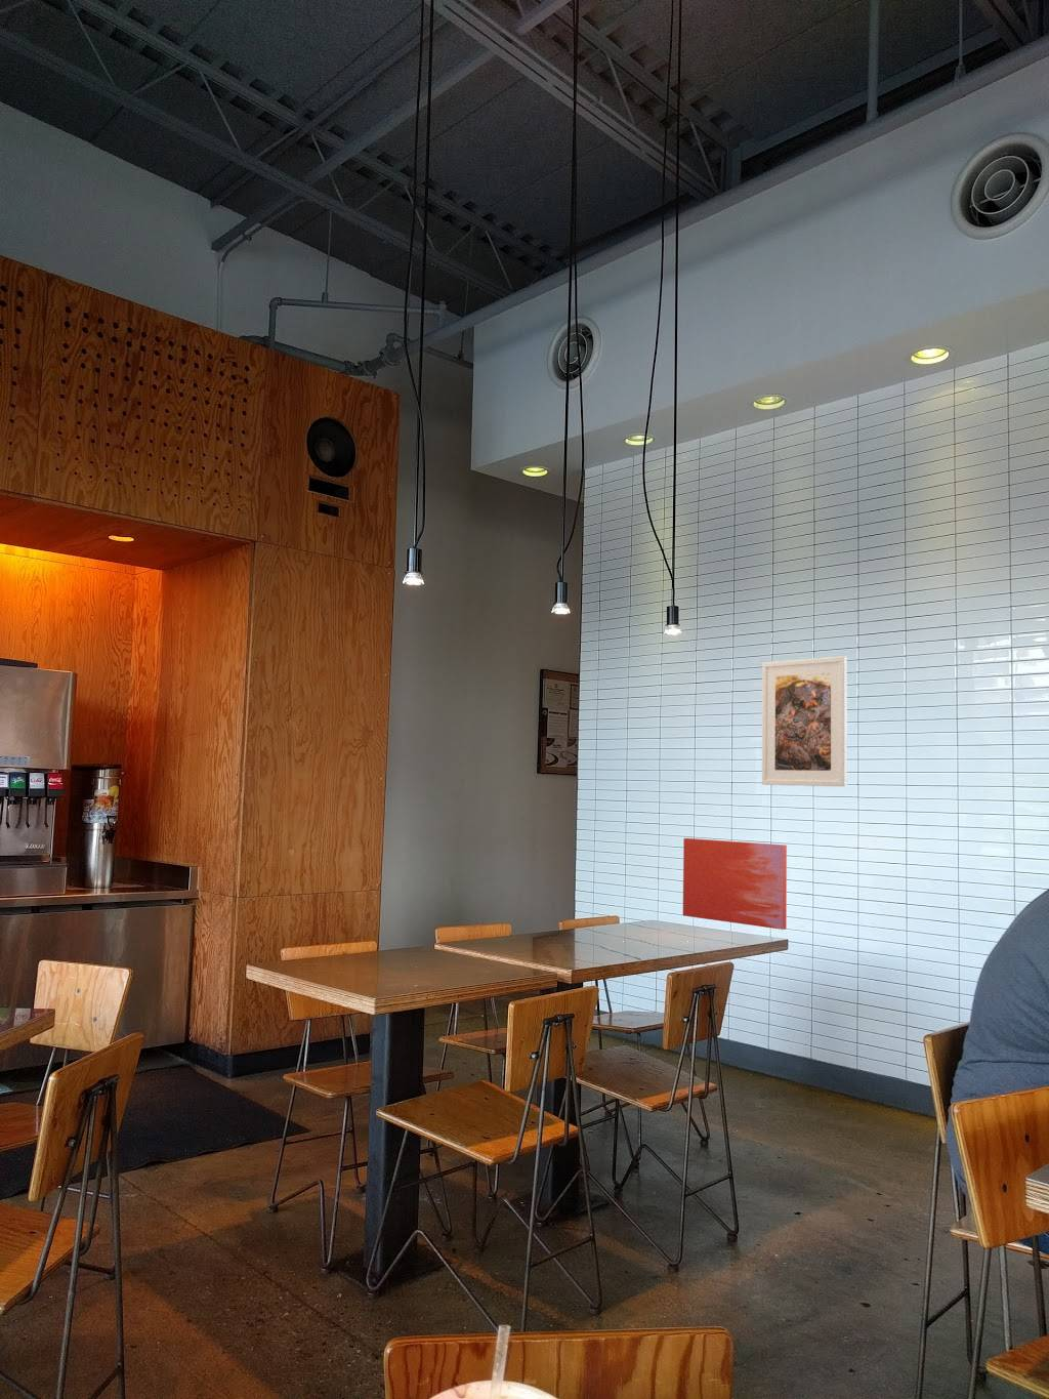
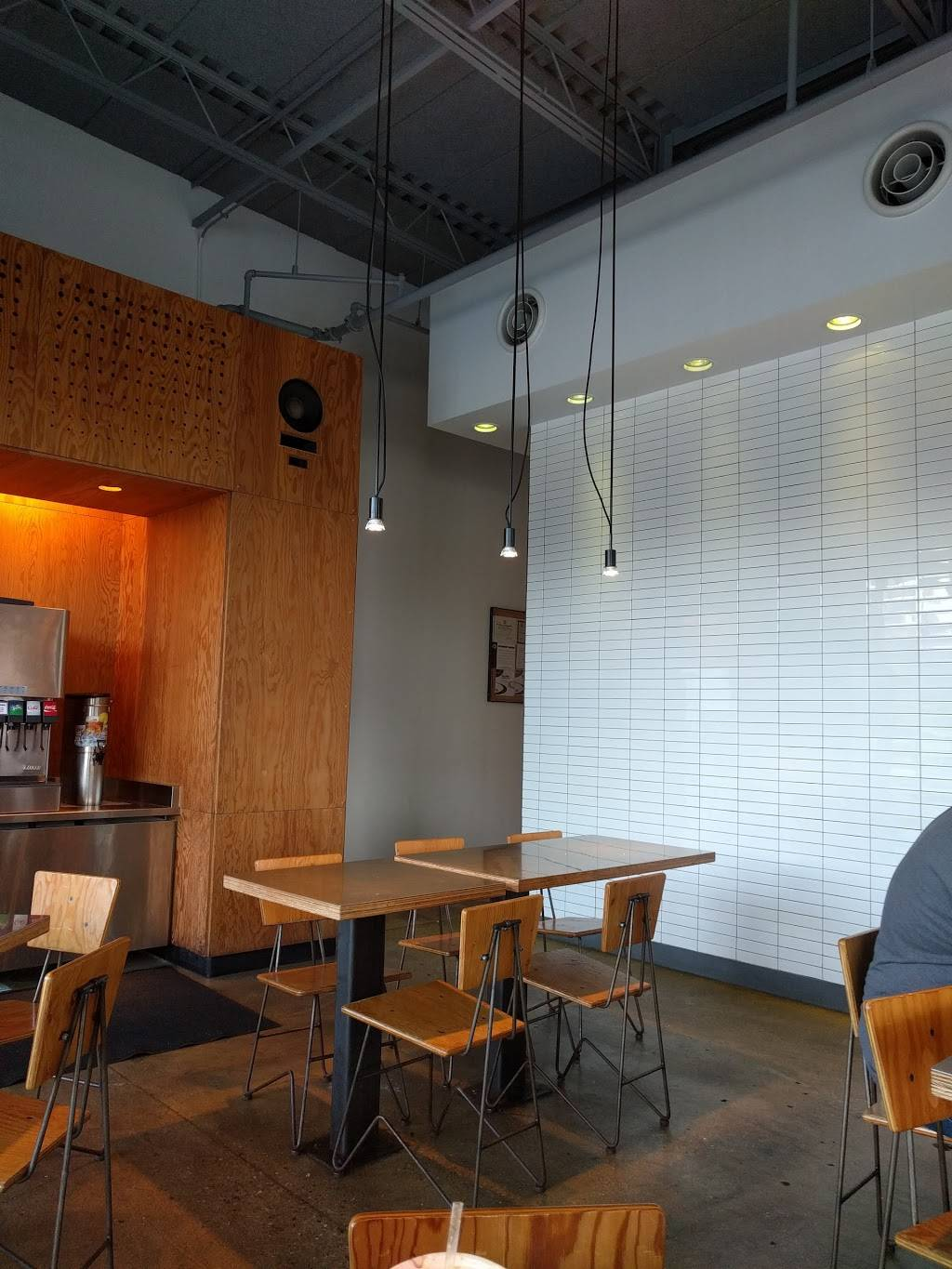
- wall art [682,838,788,930]
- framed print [761,655,848,787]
